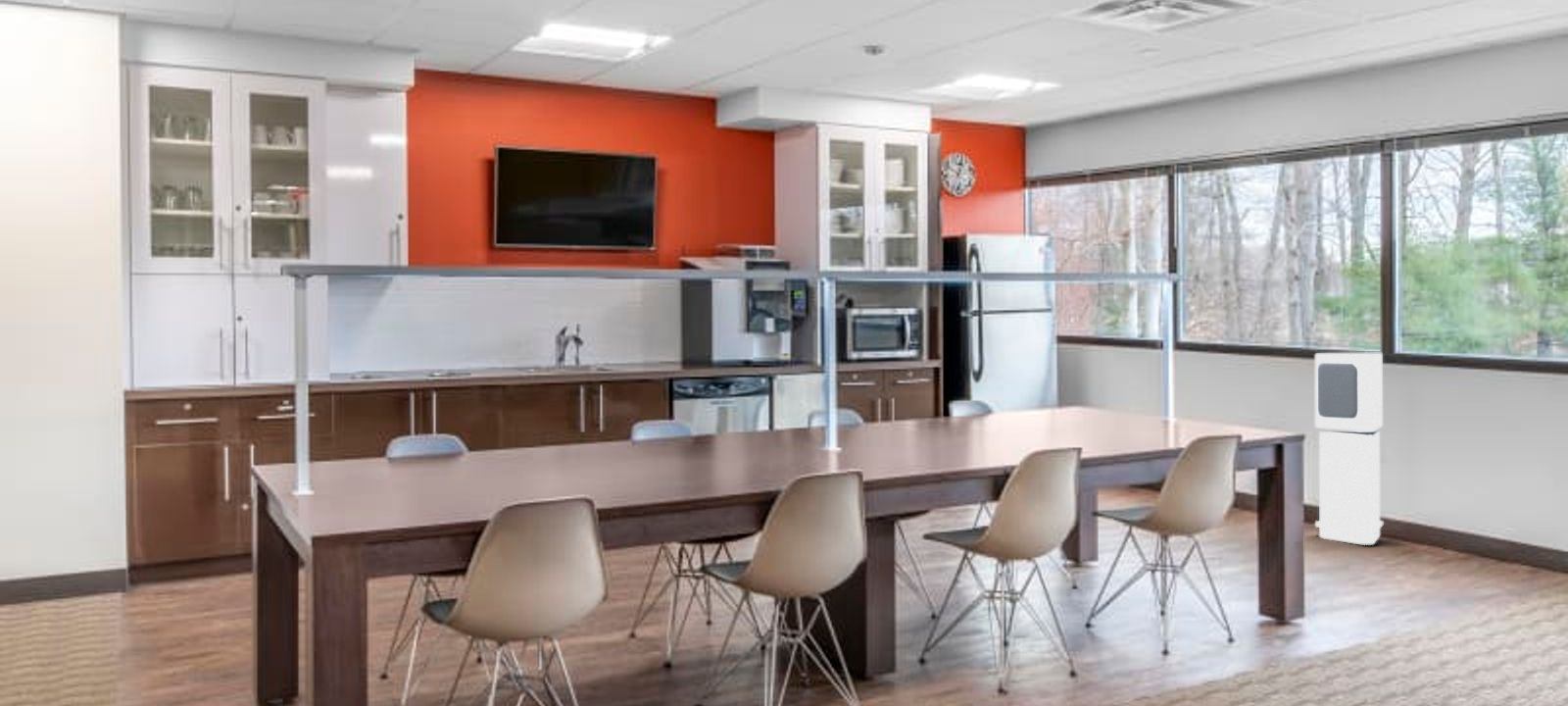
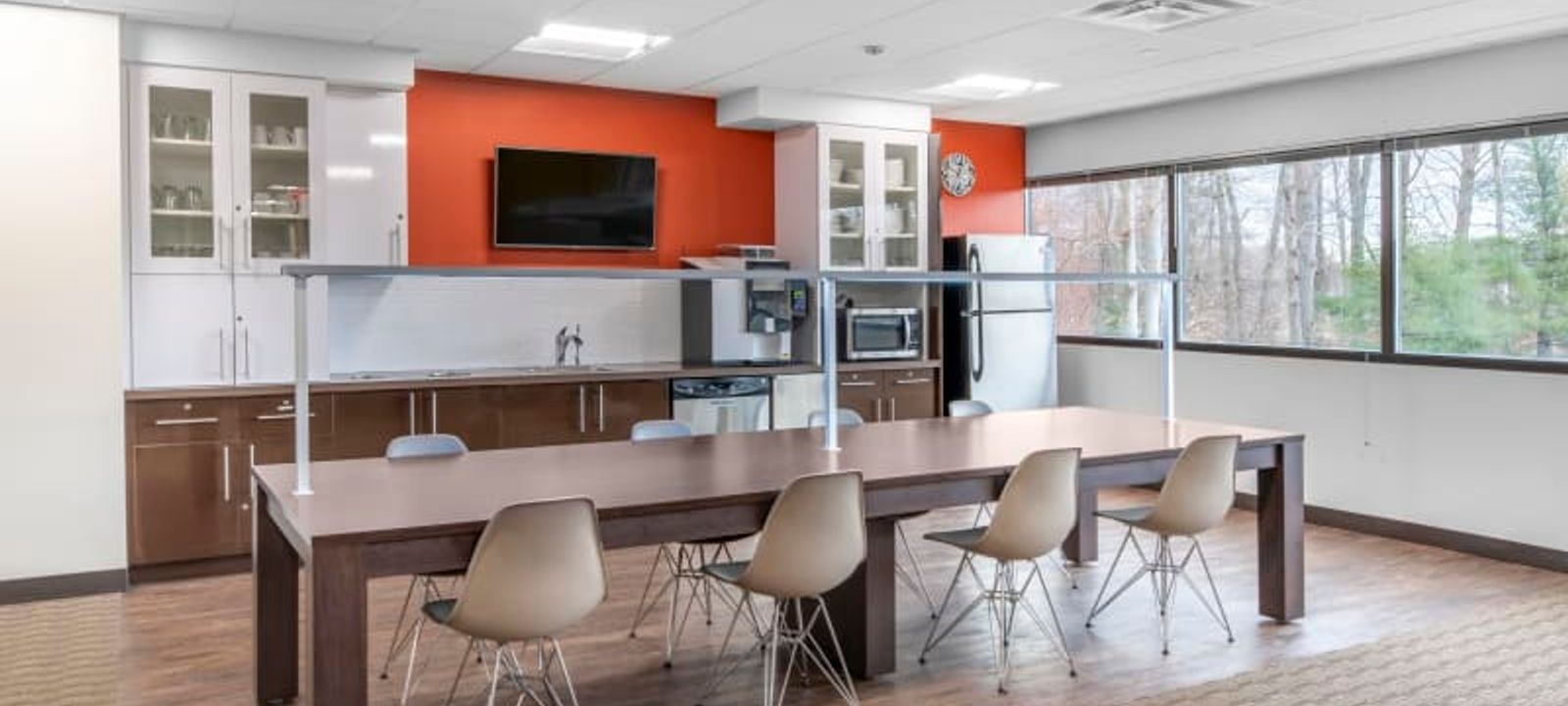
- air purifier [1314,352,1384,546]
